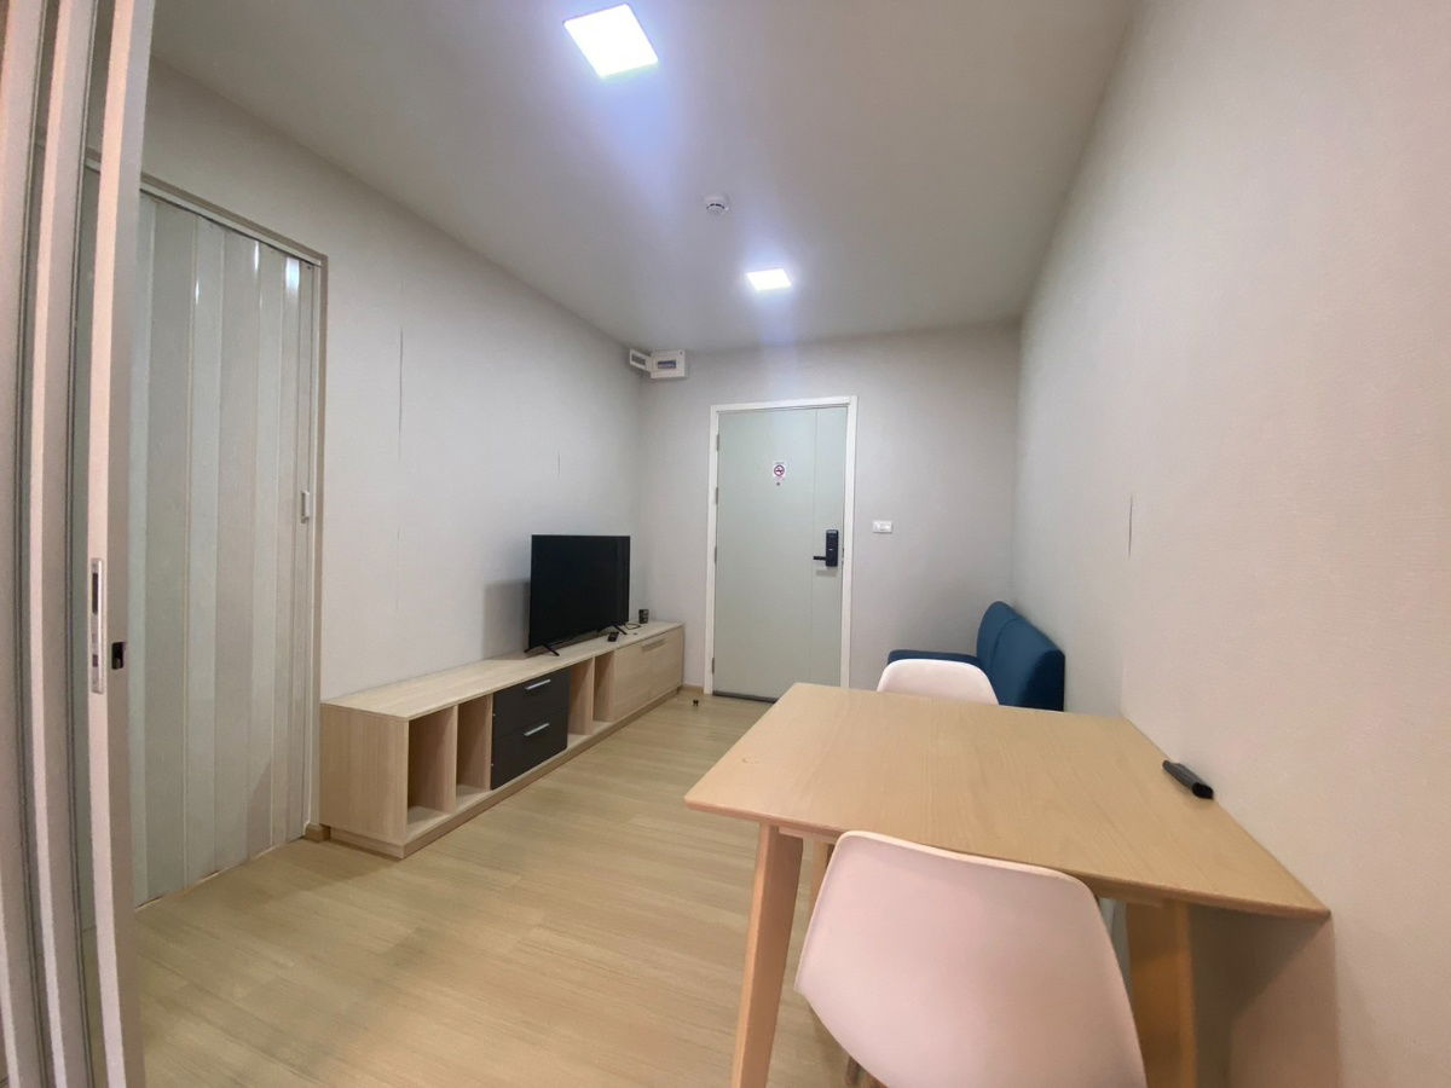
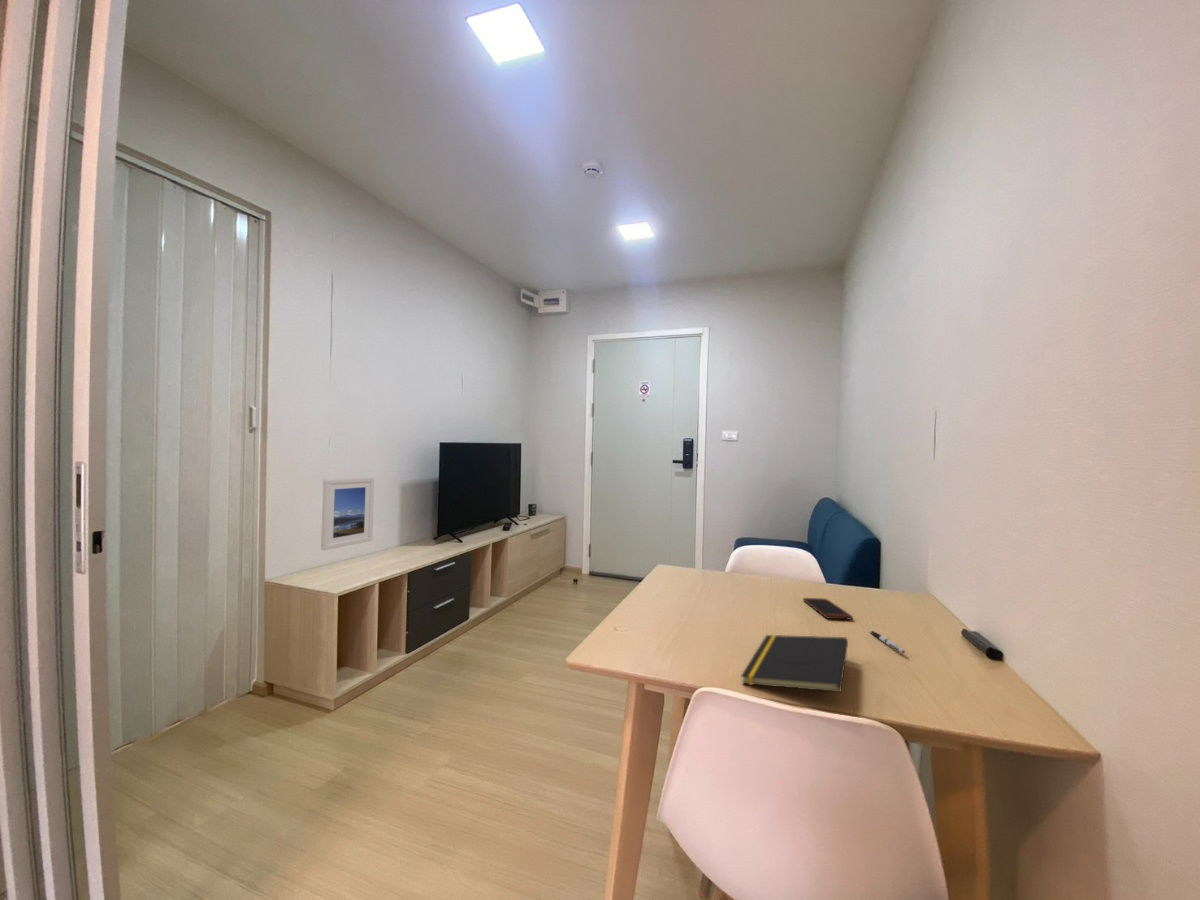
+ notepad [740,634,849,693]
+ smartphone [802,597,854,620]
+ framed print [320,476,375,551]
+ pen [868,629,906,654]
